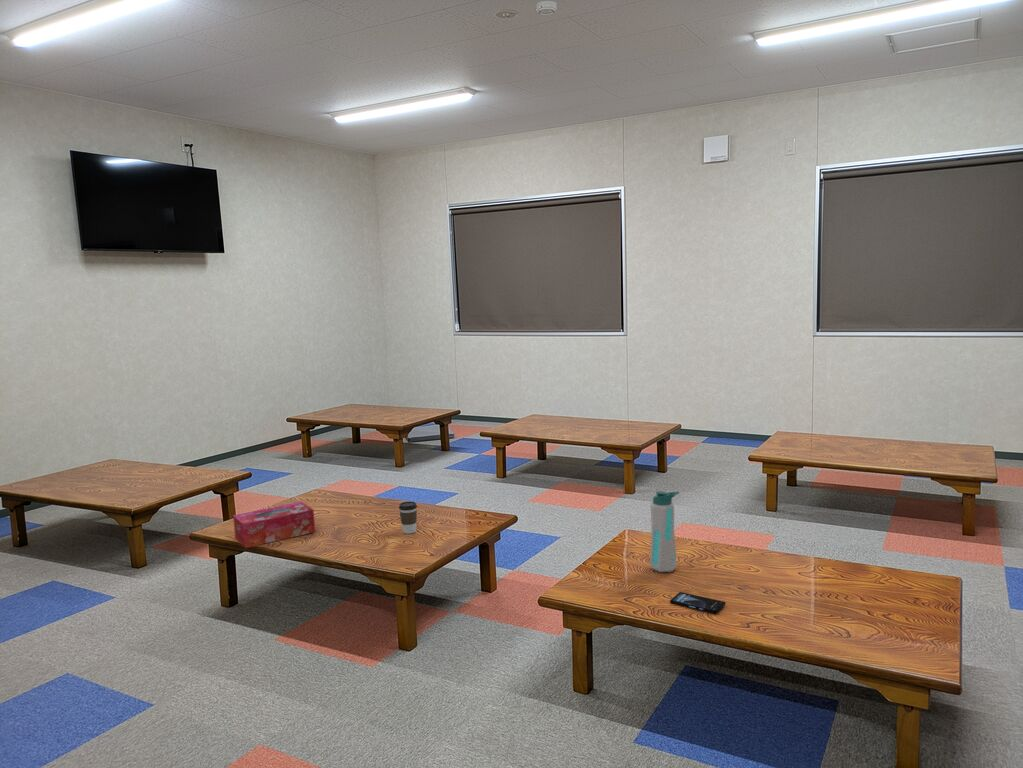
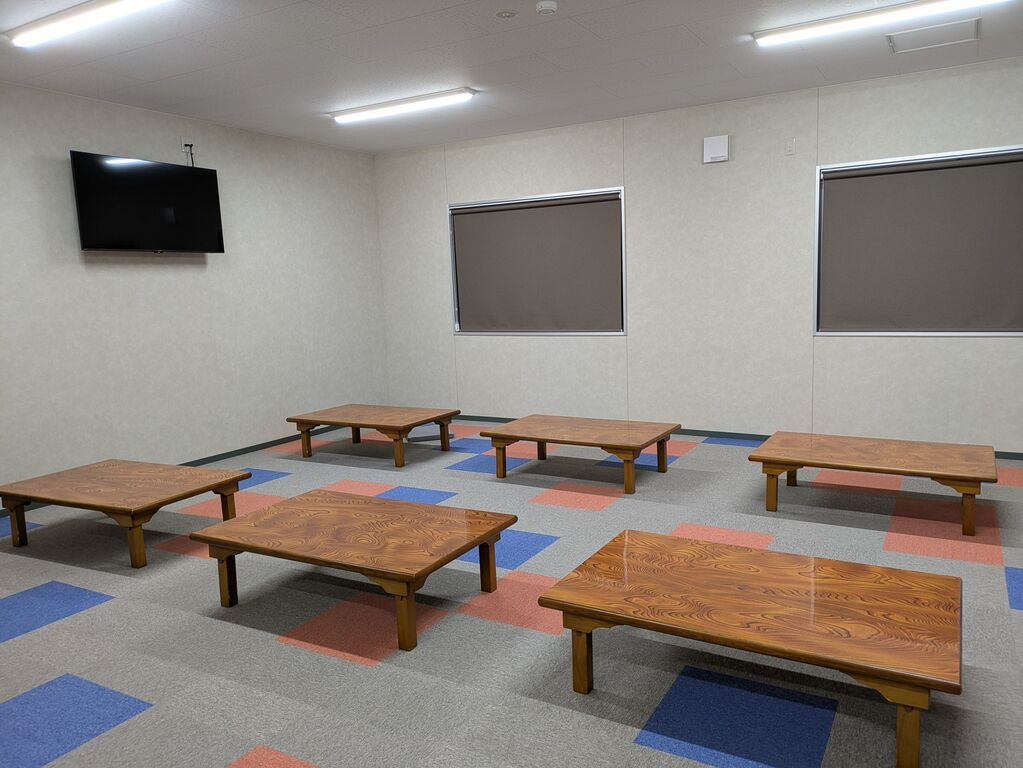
- coffee cup [398,501,418,535]
- water bottle [649,490,680,573]
- smartphone [669,591,727,614]
- tissue box [232,501,316,549]
